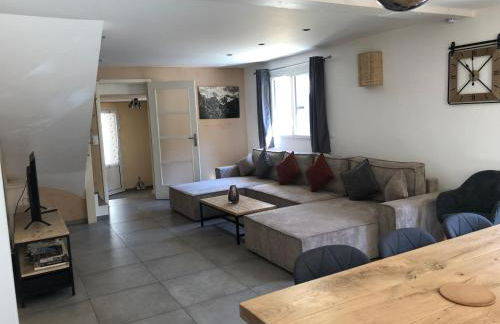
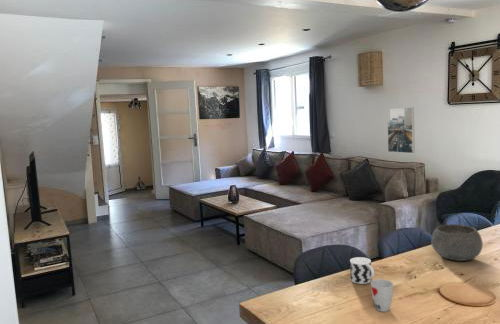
+ cup [370,278,394,313]
+ cup [349,256,375,285]
+ bowl [431,223,484,262]
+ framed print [386,106,416,154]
